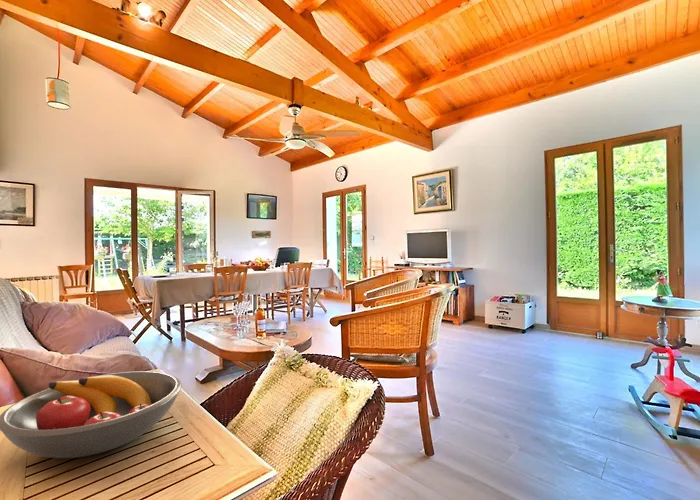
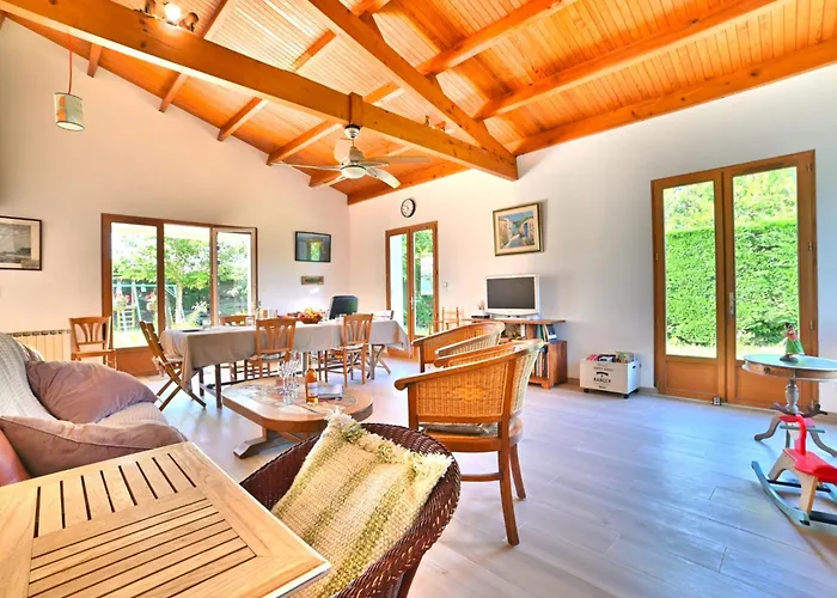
- fruit bowl [0,370,183,459]
